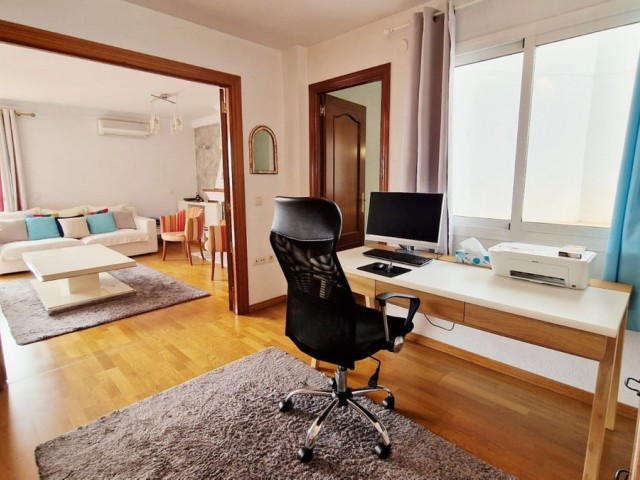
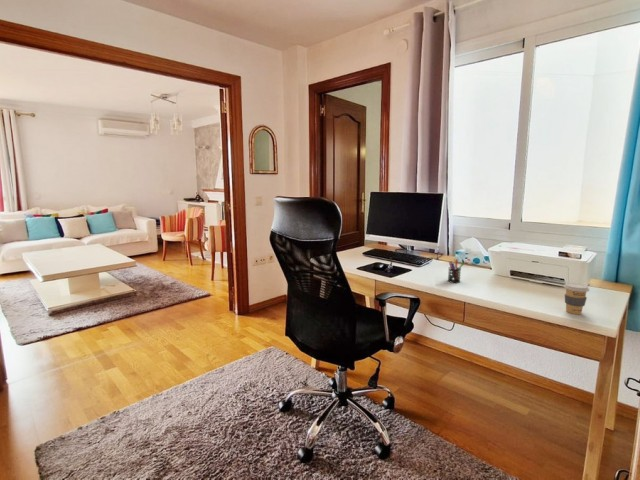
+ pen holder [447,258,465,284]
+ coffee cup [563,282,590,315]
